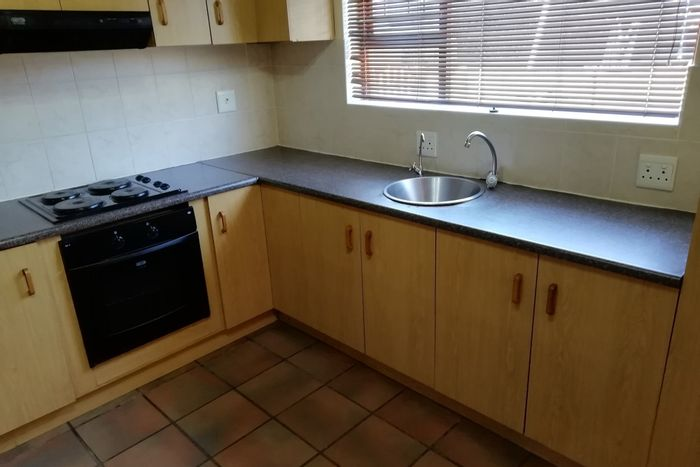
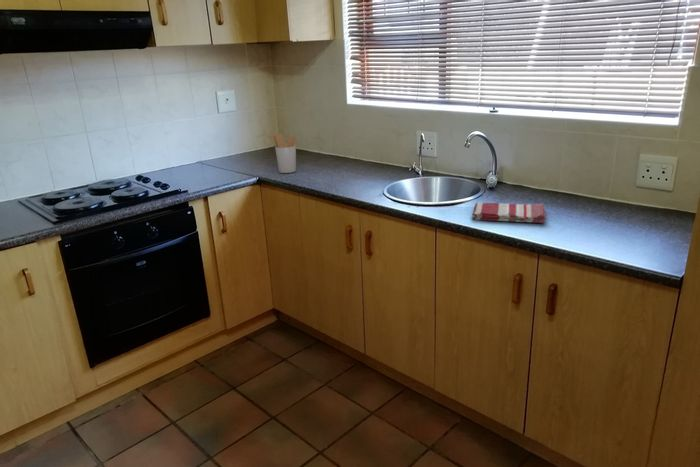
+ utensil holder [267,132,297,174]
+ dish towel [471,202,546,224]
